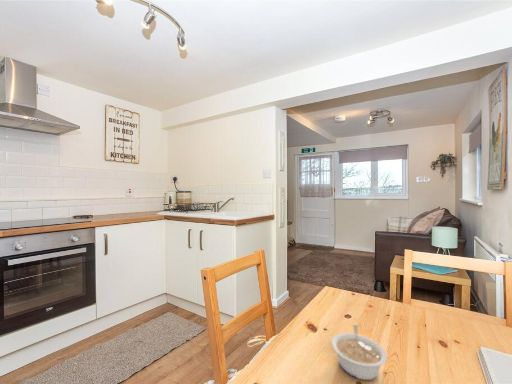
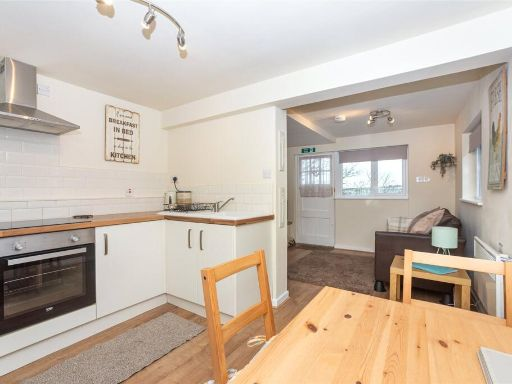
- legume [331,324,388,381]
